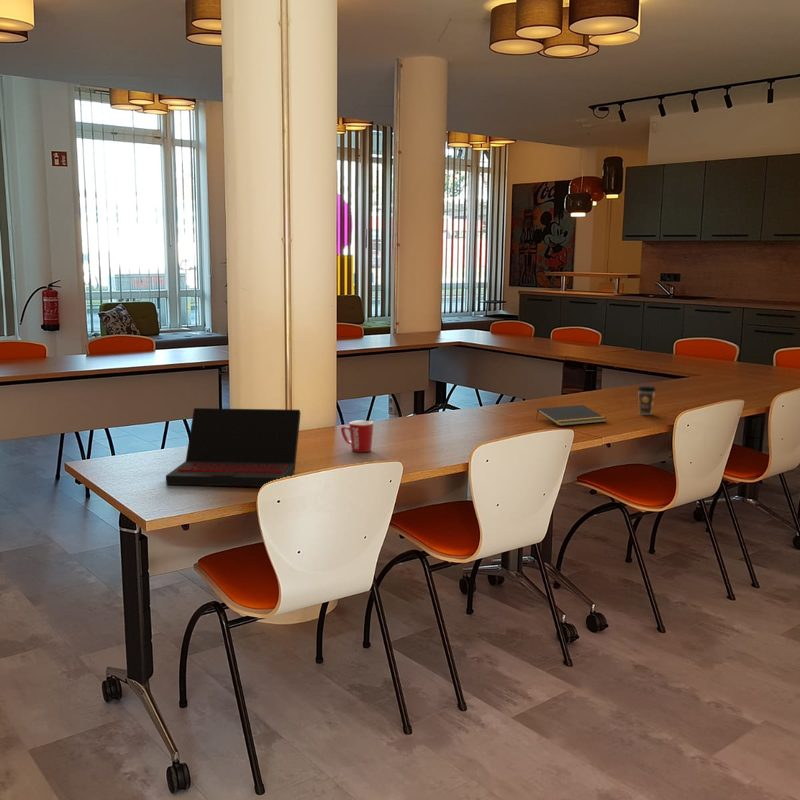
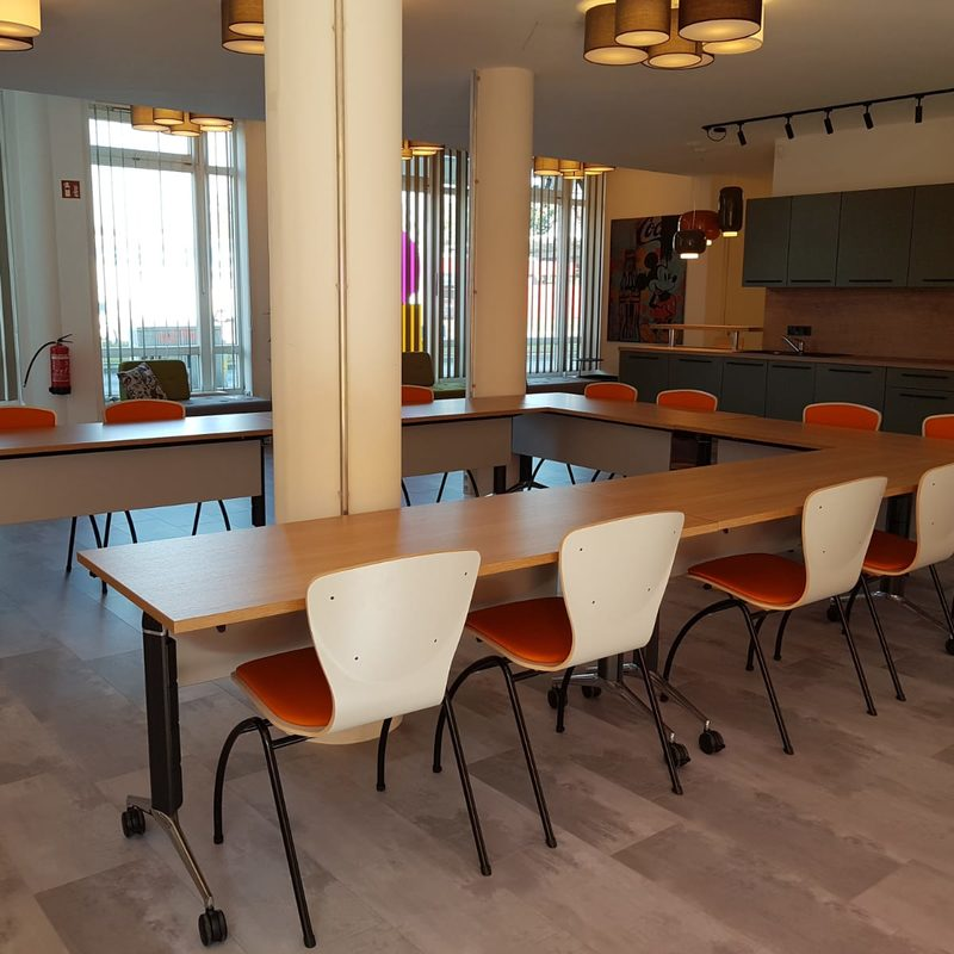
- mug [340,420,375,453]
- laptop [165,407,302,488]
- coffee cup [636,384,657,416]
- notepad [535,404,608,427]
